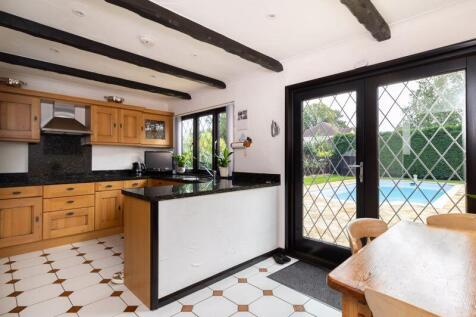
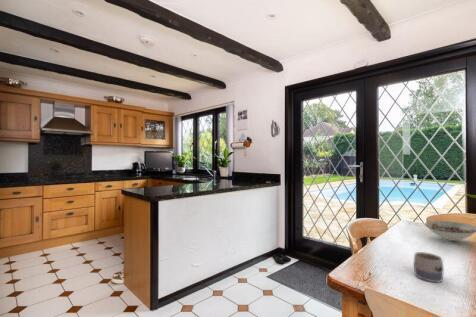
+ mug [413,251,445,284]
+ bowl [424,220,476,242]
